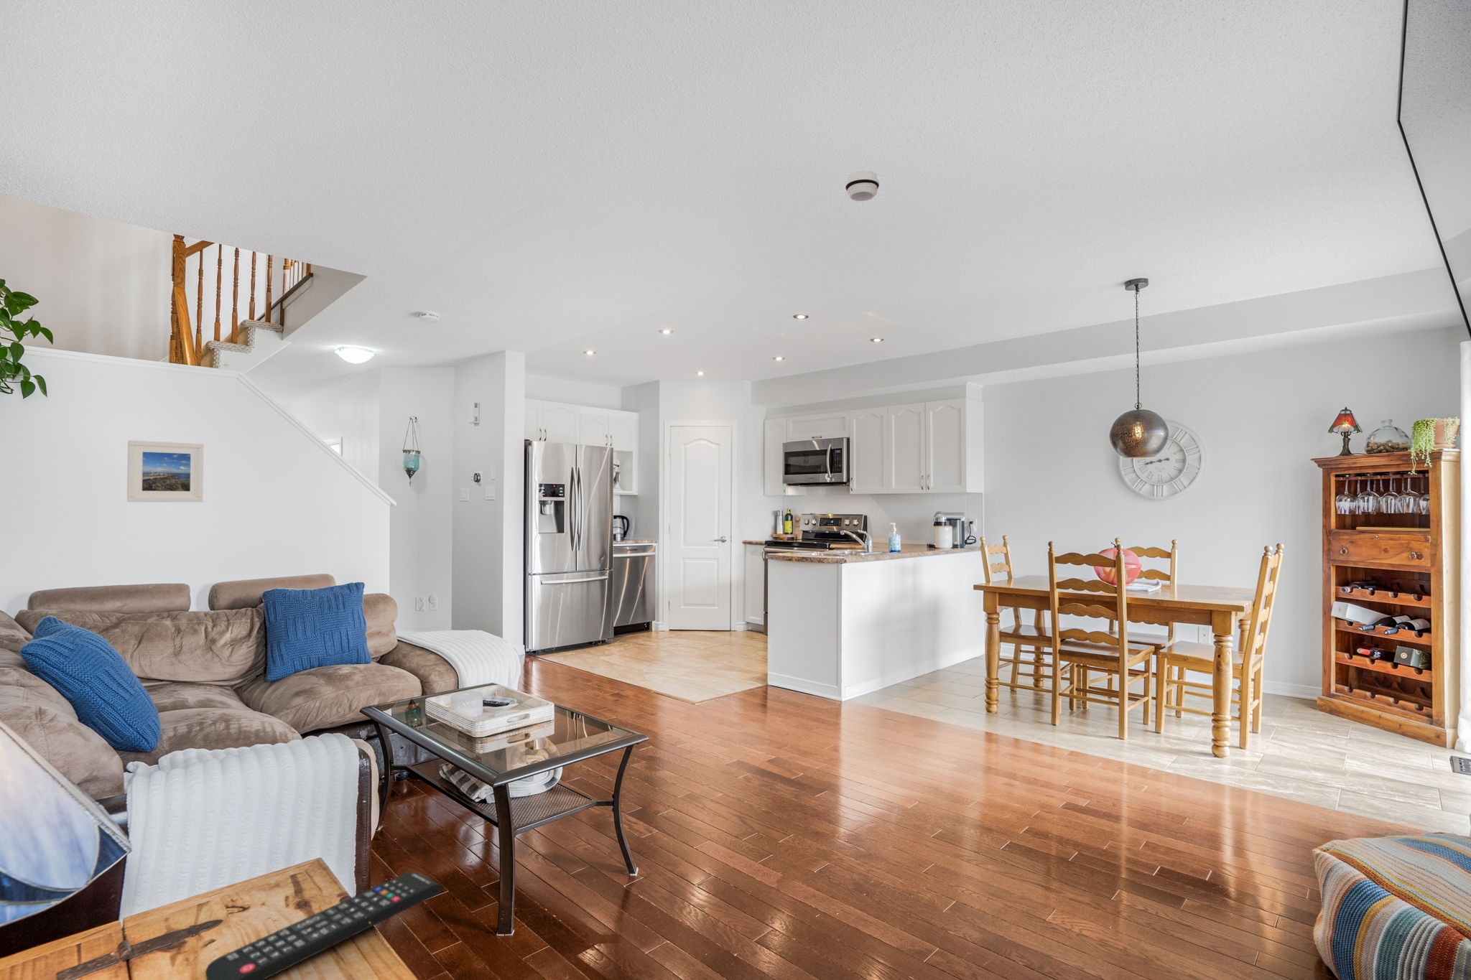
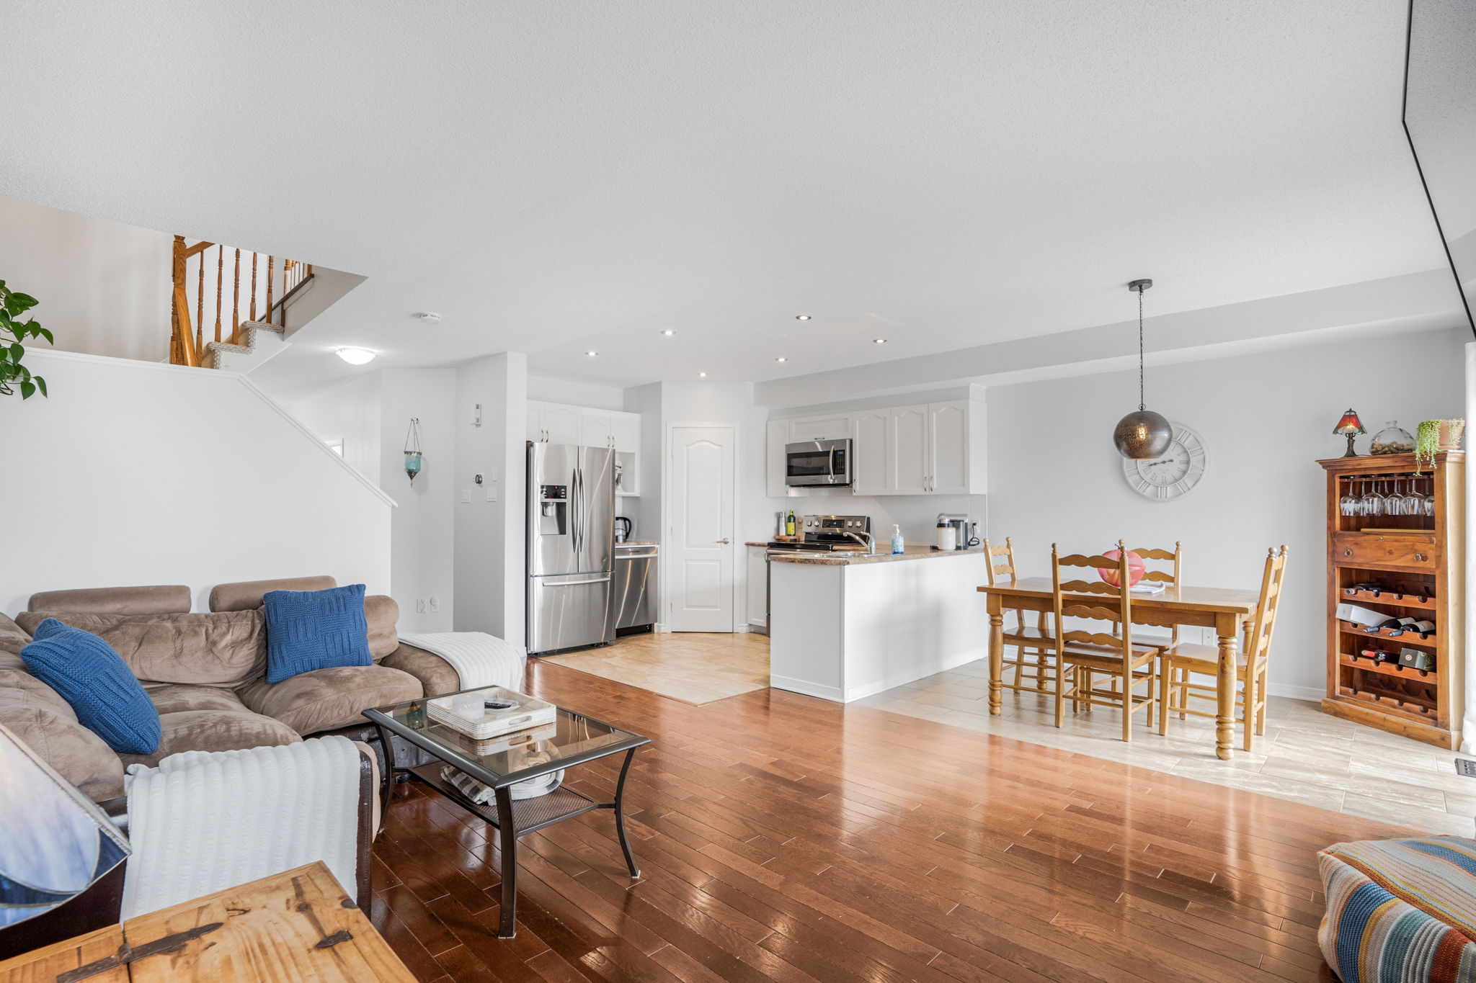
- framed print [127,440,205,502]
- remote control [205,871,443,980]
- smoke detector [844,171,880,201]
